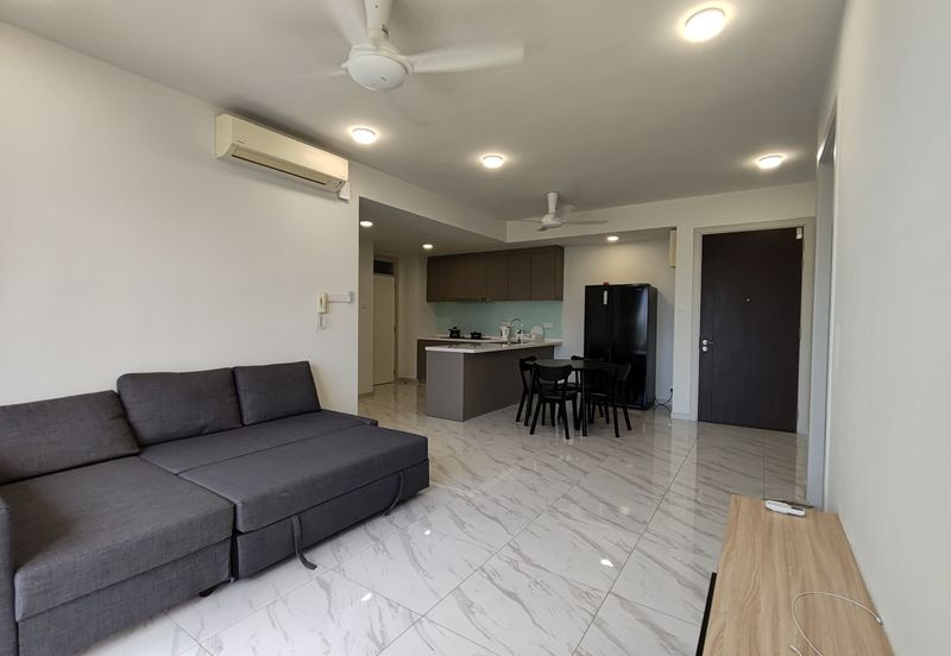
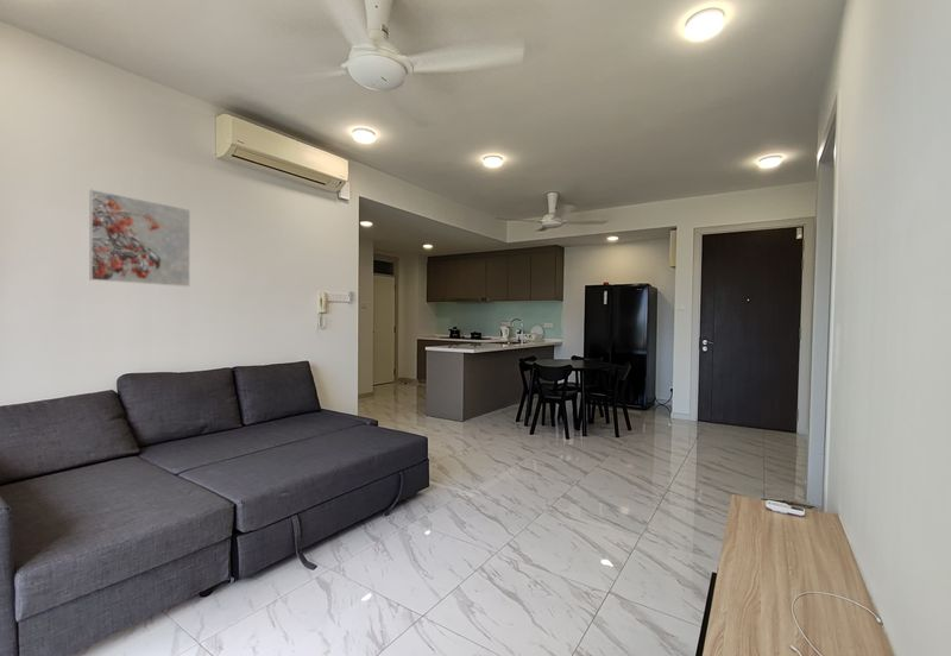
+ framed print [88,189,191,288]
